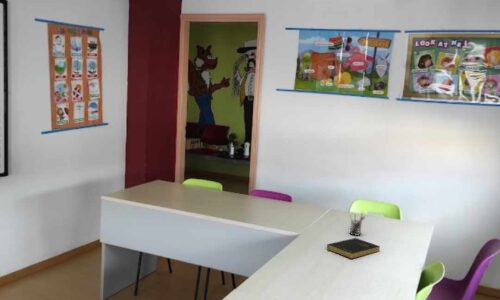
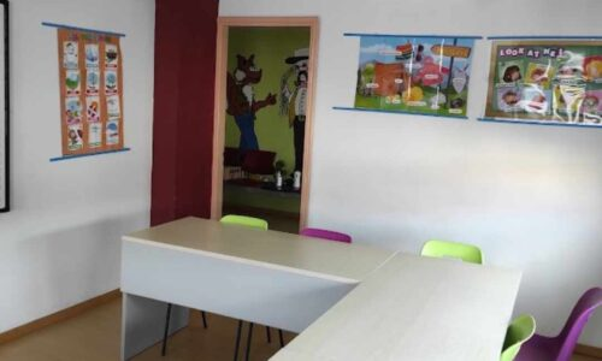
- book [326,237,381,260]
- pen holder [348,212,366,236]
